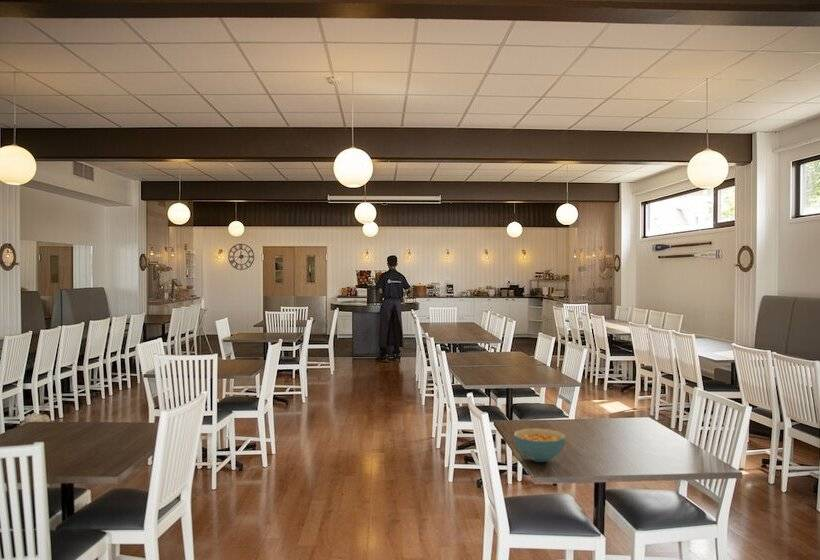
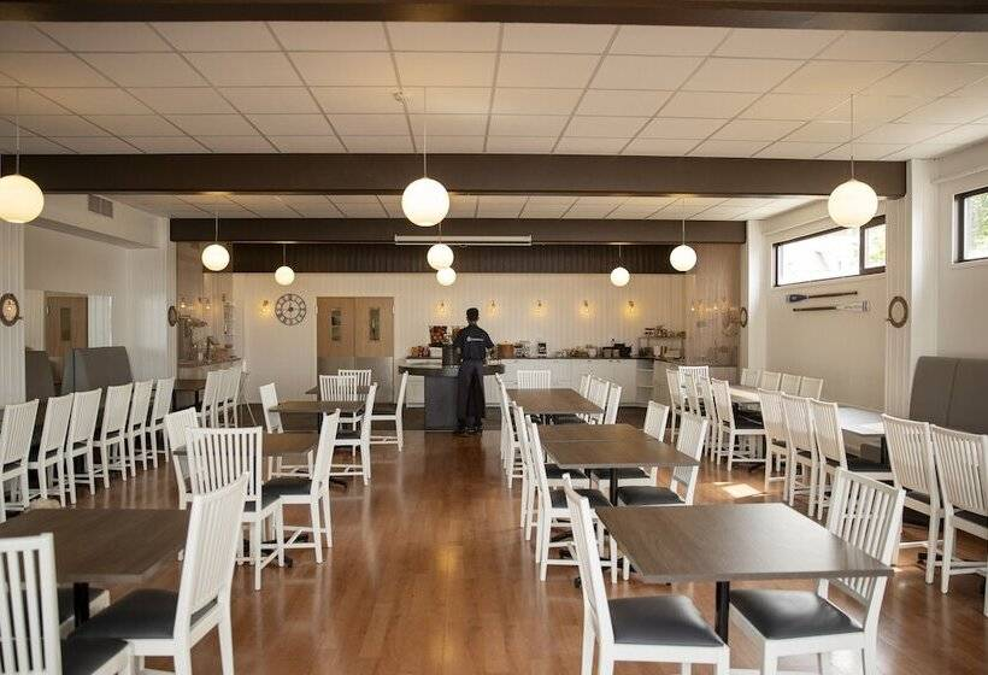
- cereal bowl [513,427,566,463]
